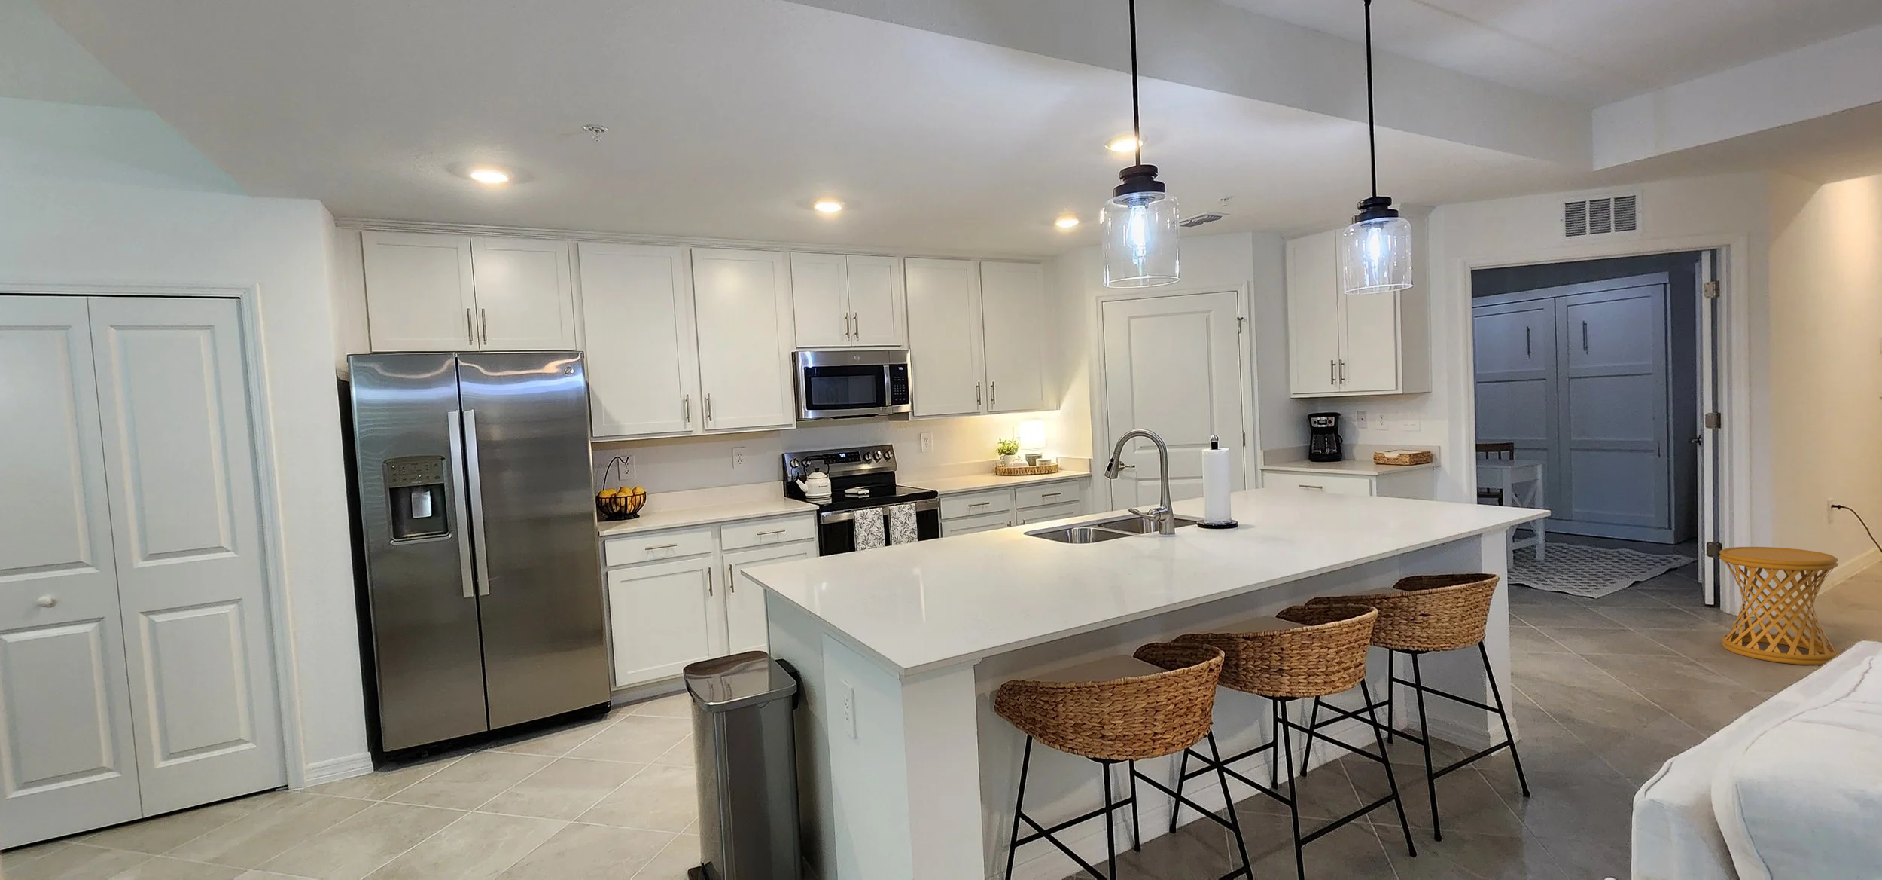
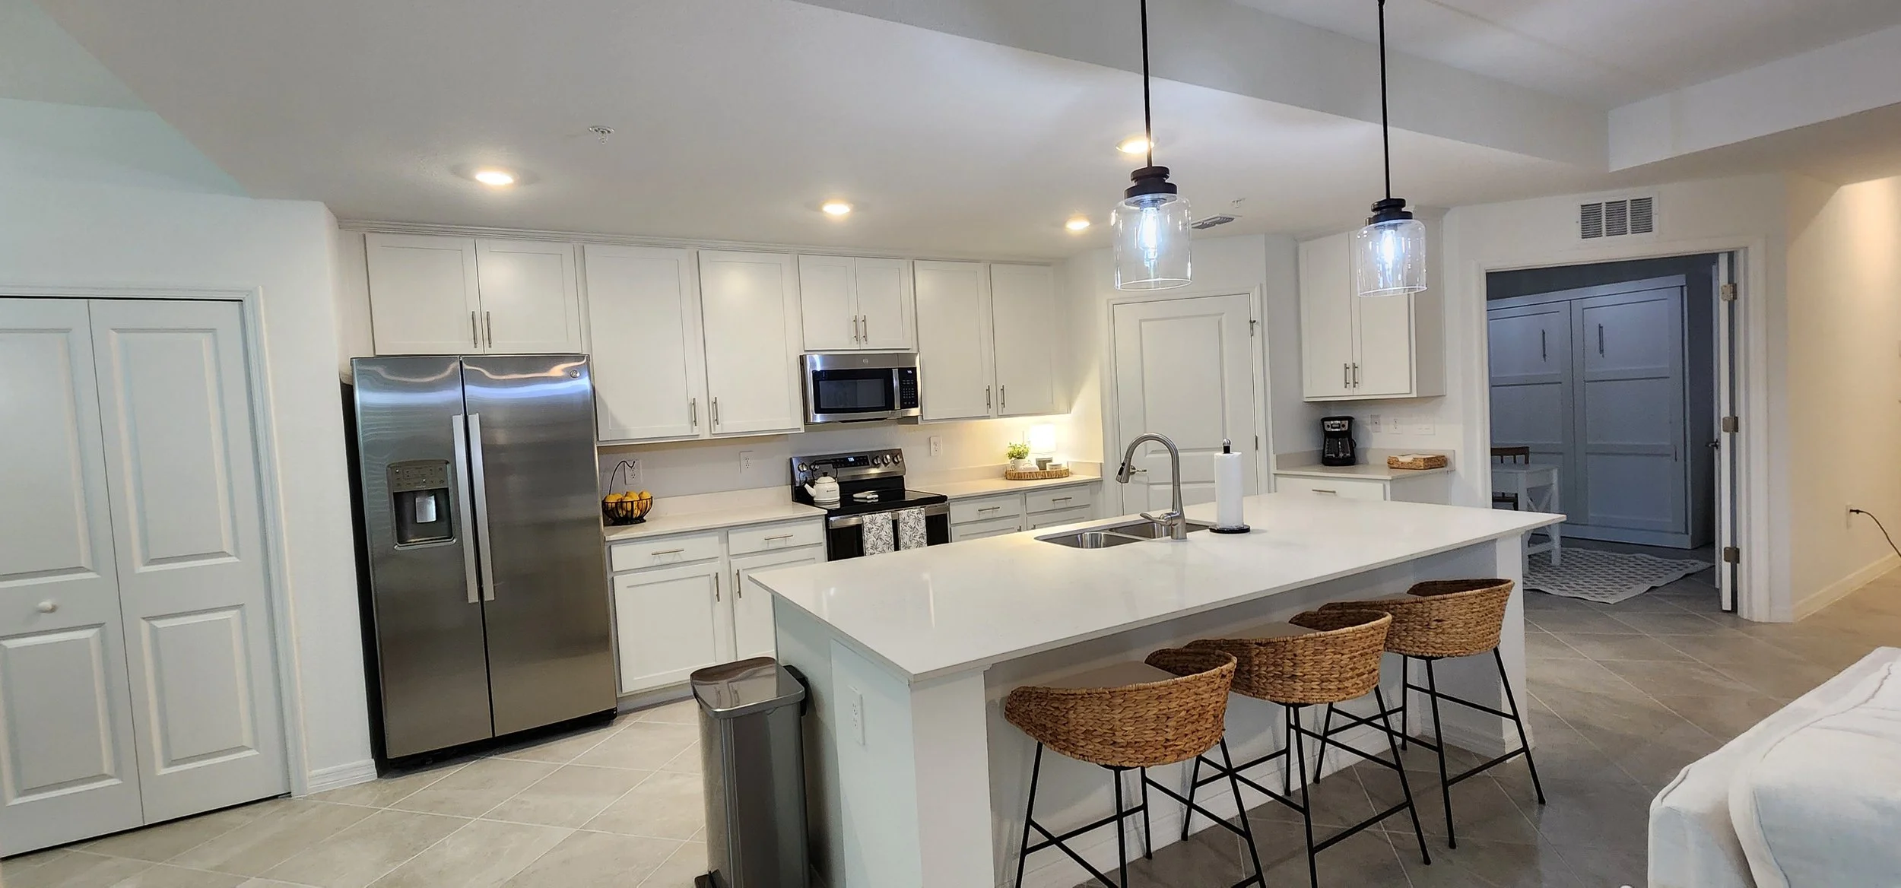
- side table [1719,546,1841,666]
